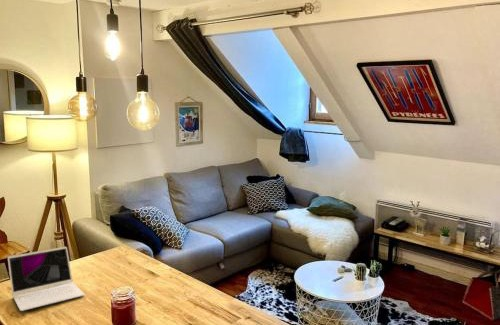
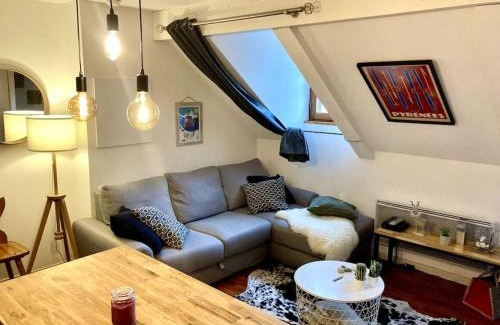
- laptop [7,246,85,312]
